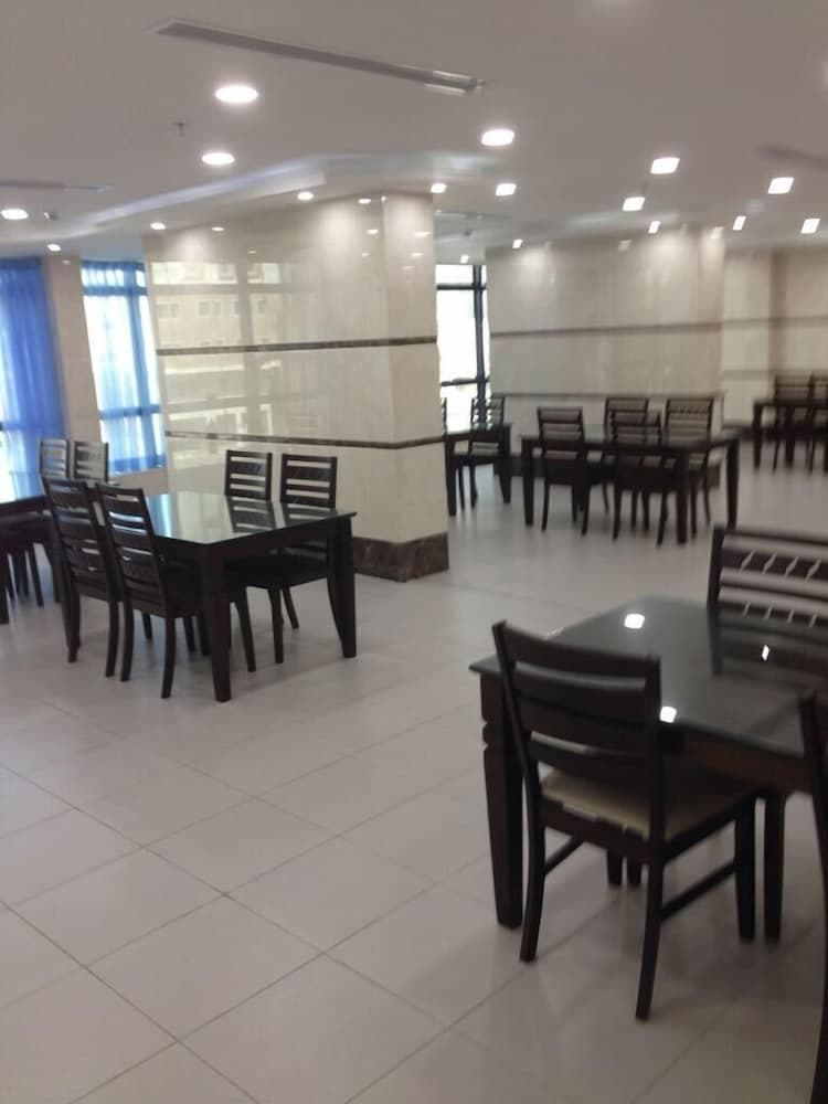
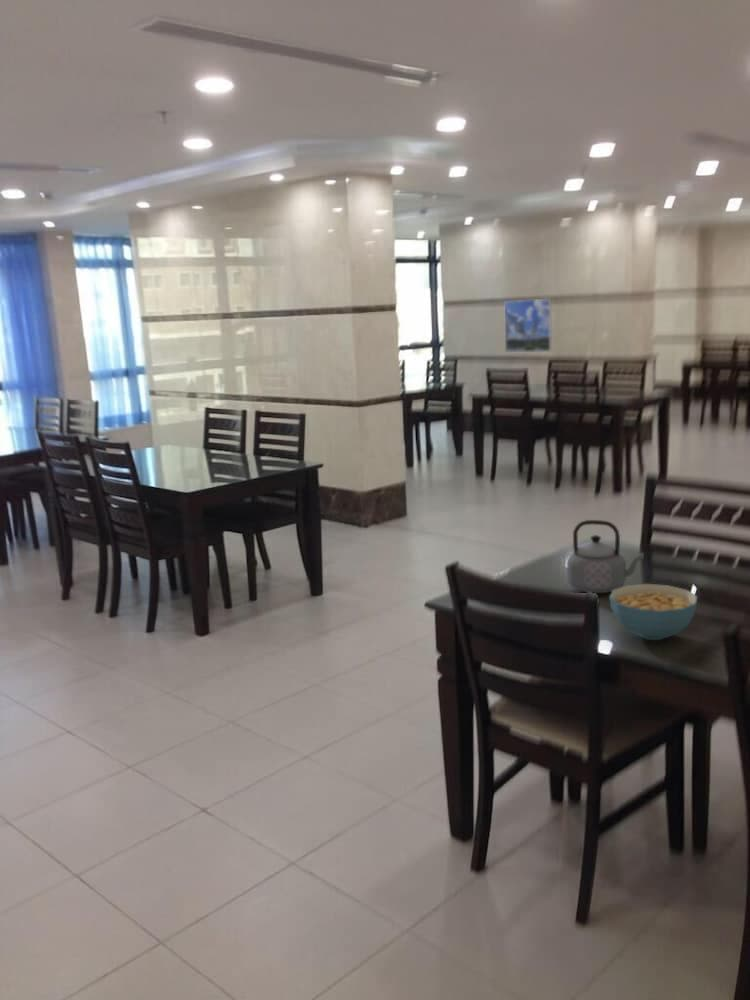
+ cereal bowl [608,583,698,641]
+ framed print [503,298,553,353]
+ teapot [565,519,645,594]
